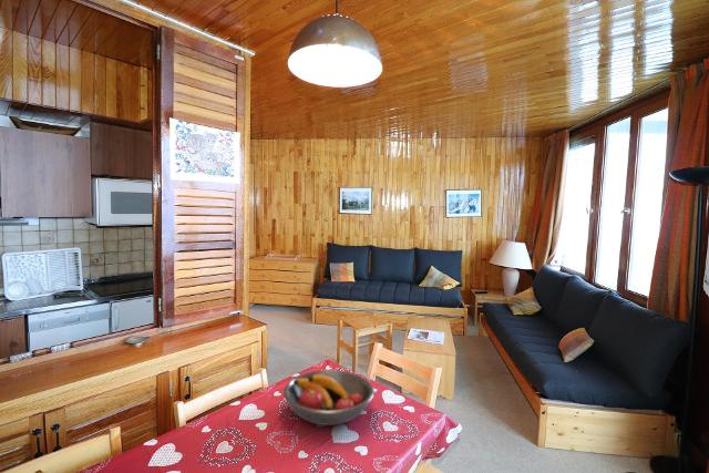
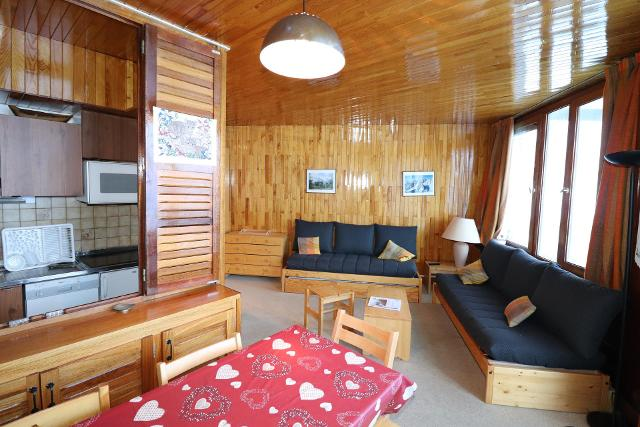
- fruit bowl [282,369,376,426]
